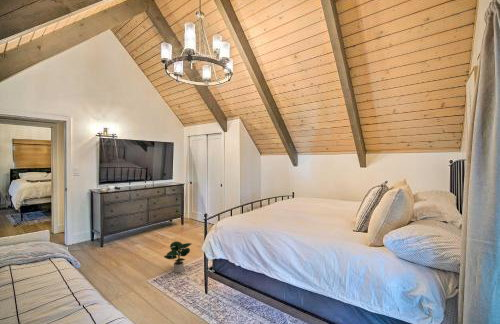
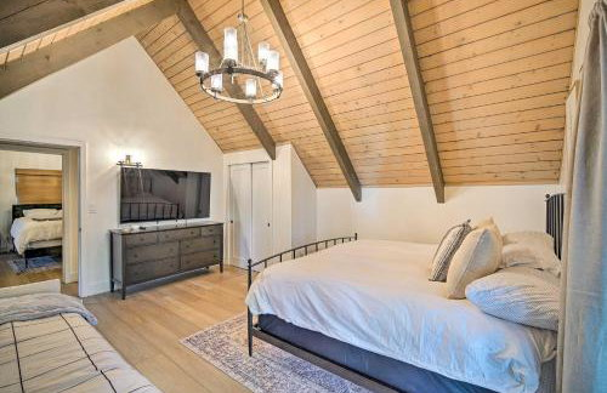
- potted plant [163,240,193,274]
